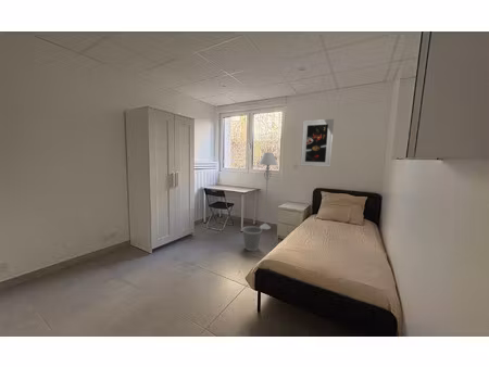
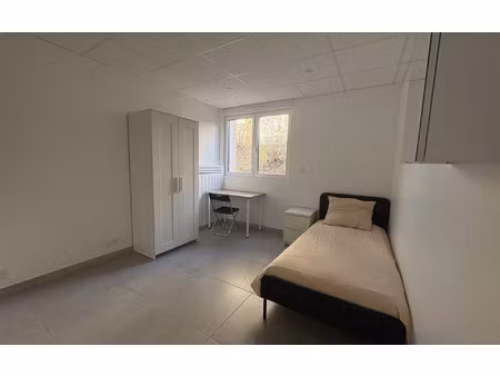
- floor lamp [258,152,278,230]
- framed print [300,118,335,168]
- wastebasket [241,225,263,252]
